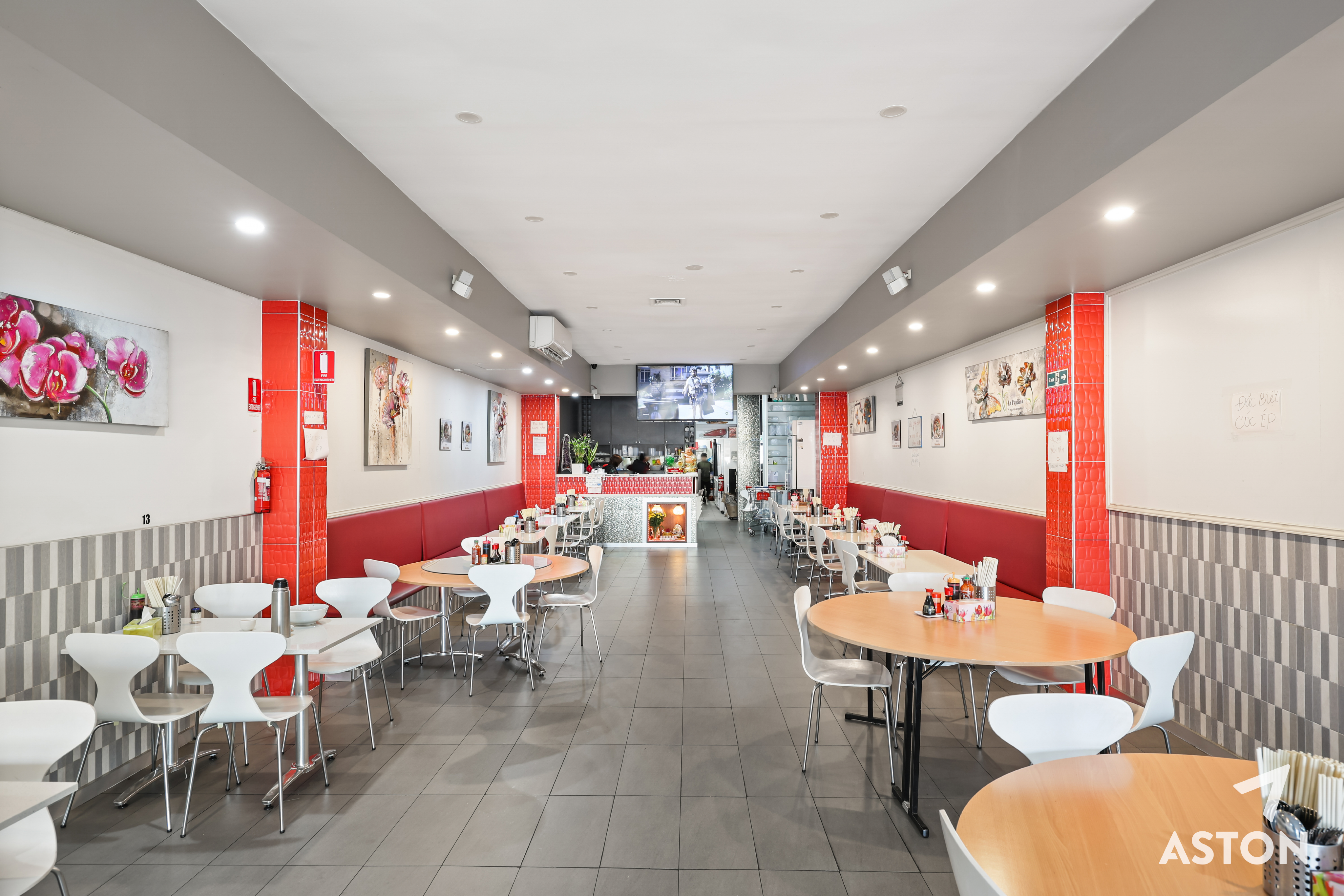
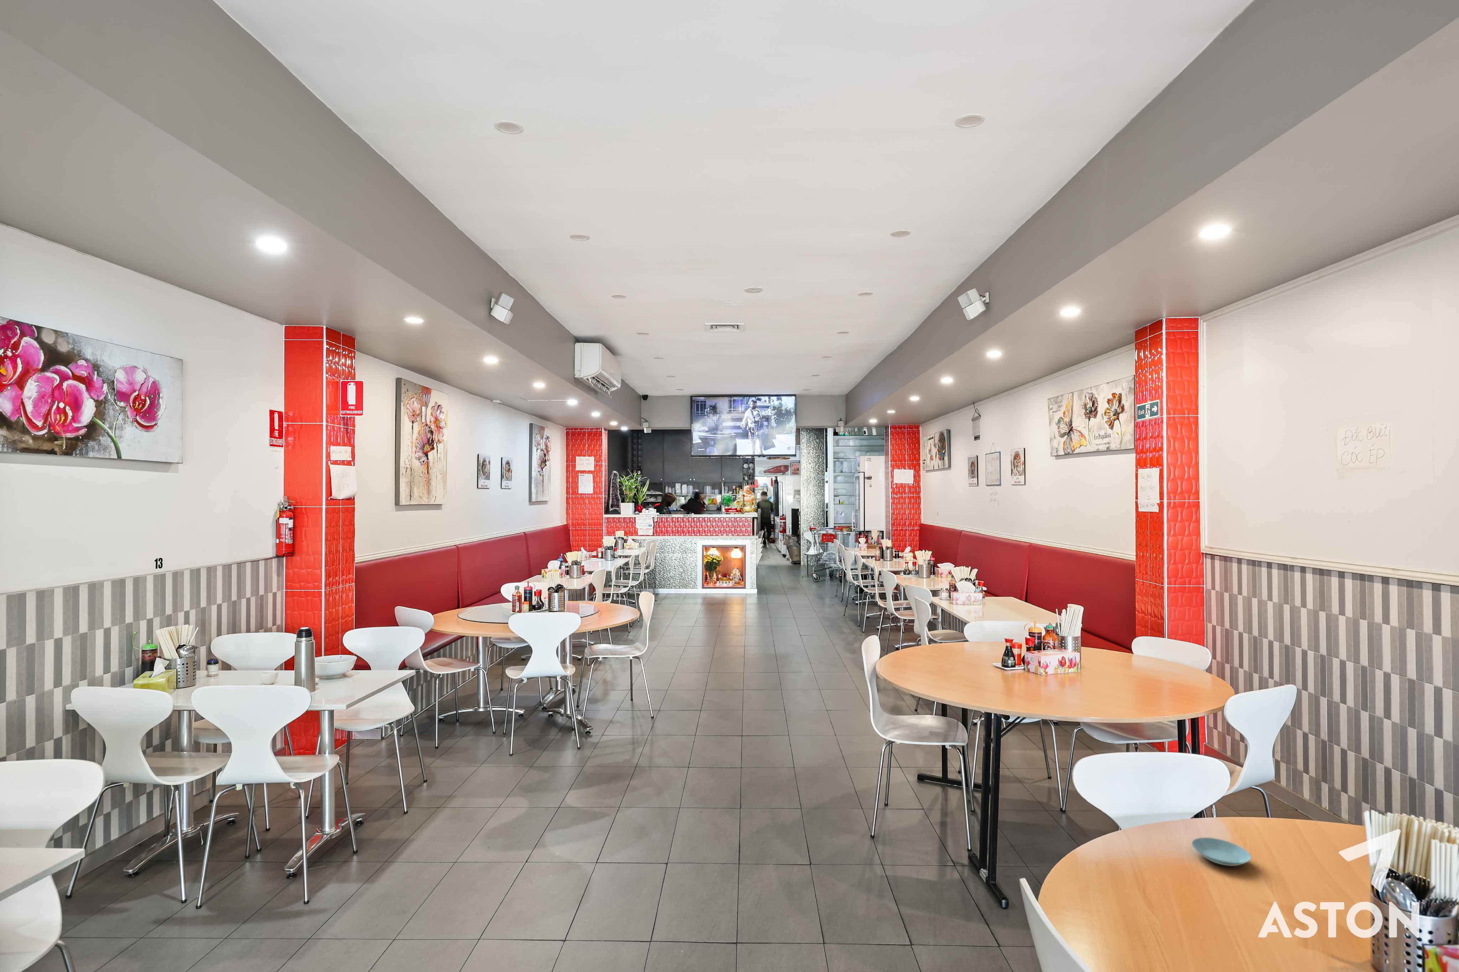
+ saucer [1192,837,1252,867]
